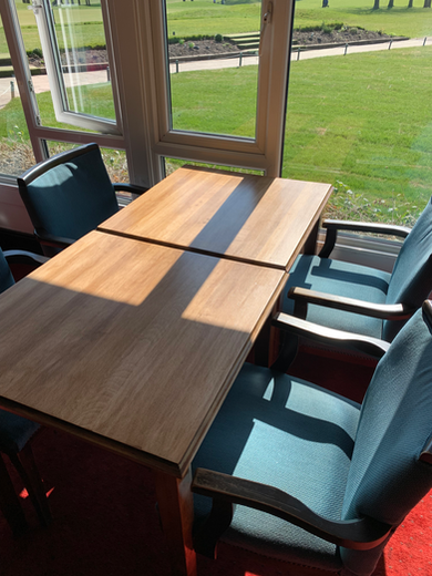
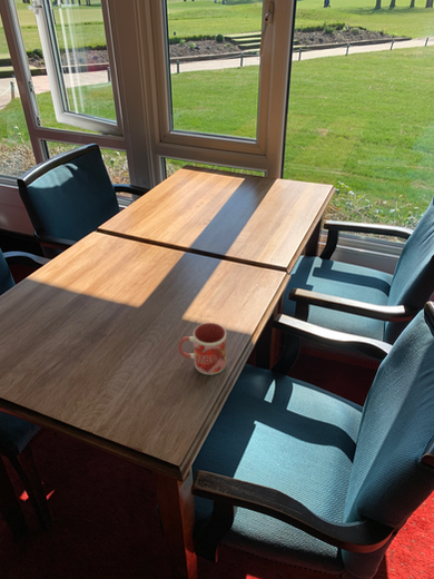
+ mug [177,322,227,375]
